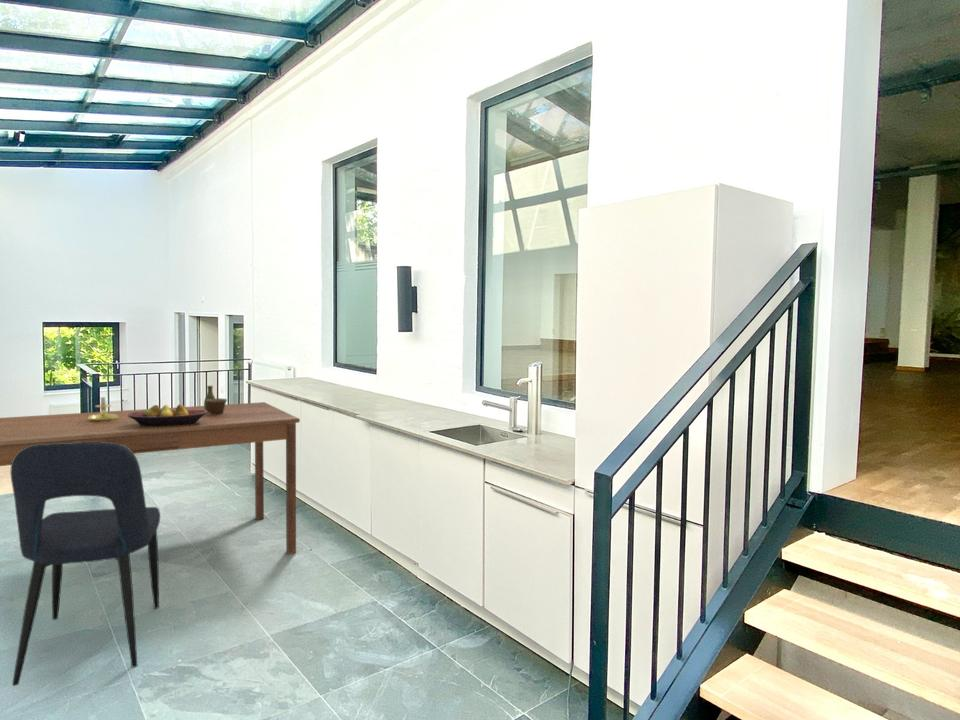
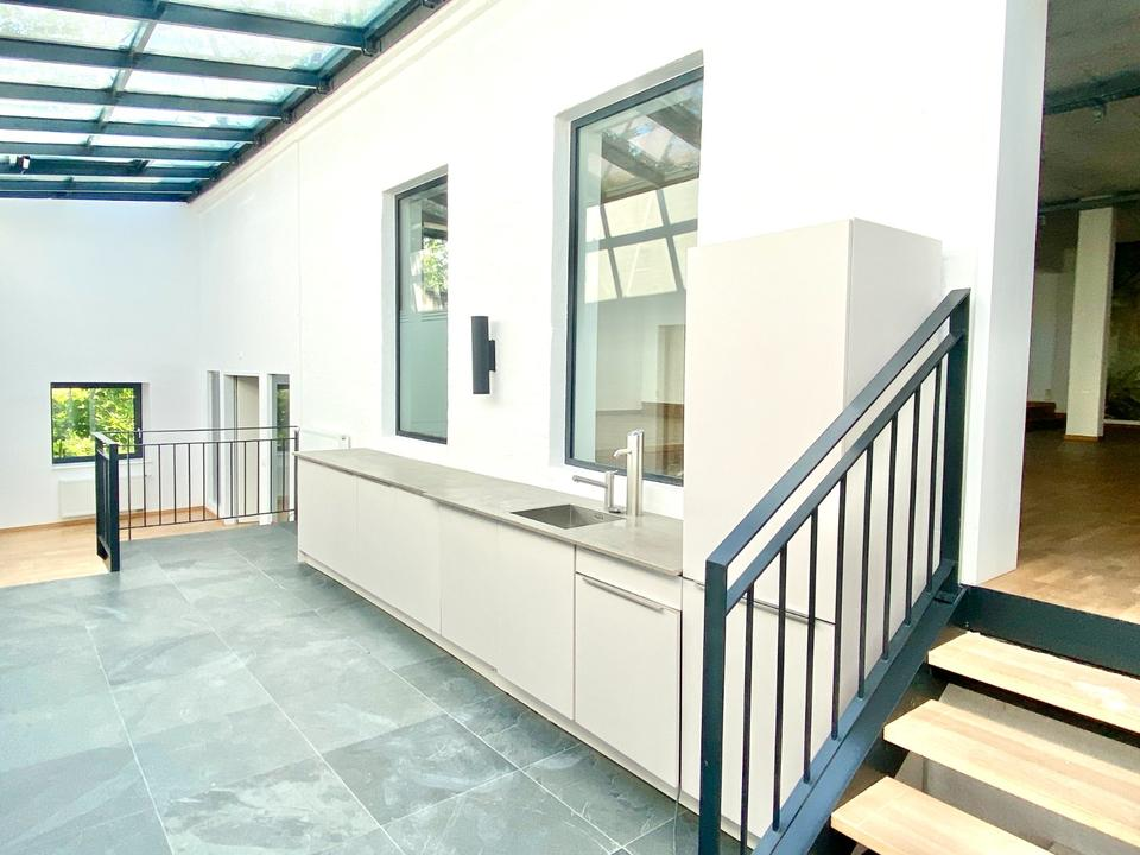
- candle holder [88,389,118,422]
- chair [9,442,161,687]
- fruit bowl [128,403,207,426]
- vase [203,385,228,415]
- dining table [0,401,301,555]
